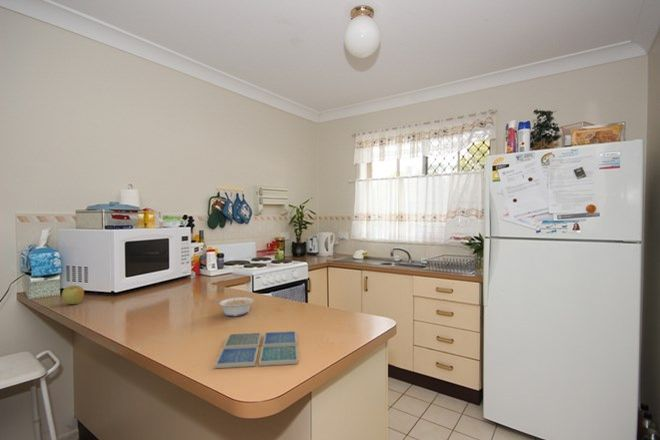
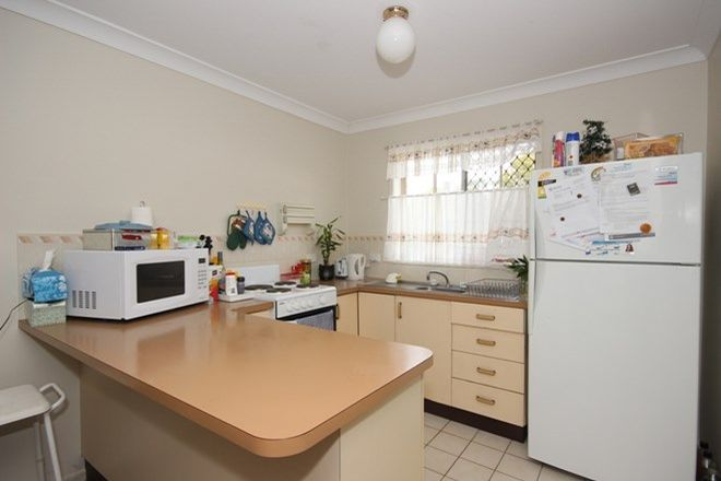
- drink coaster [214,330,299,369]
- apple [61,285,85,305]
- legume [211,296,254,317]
